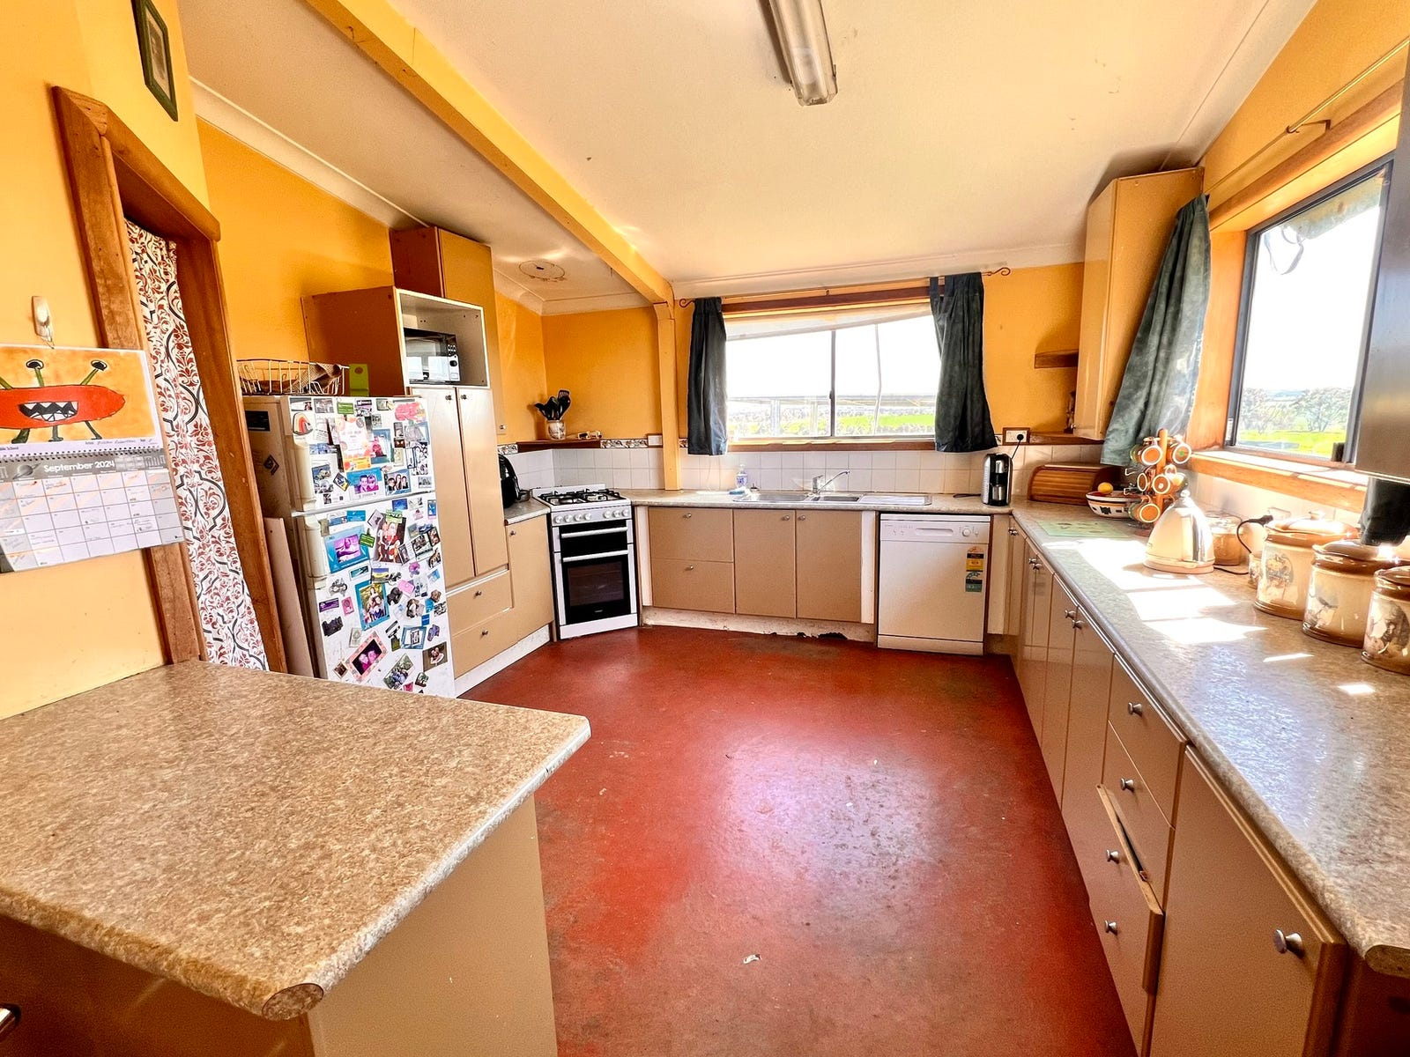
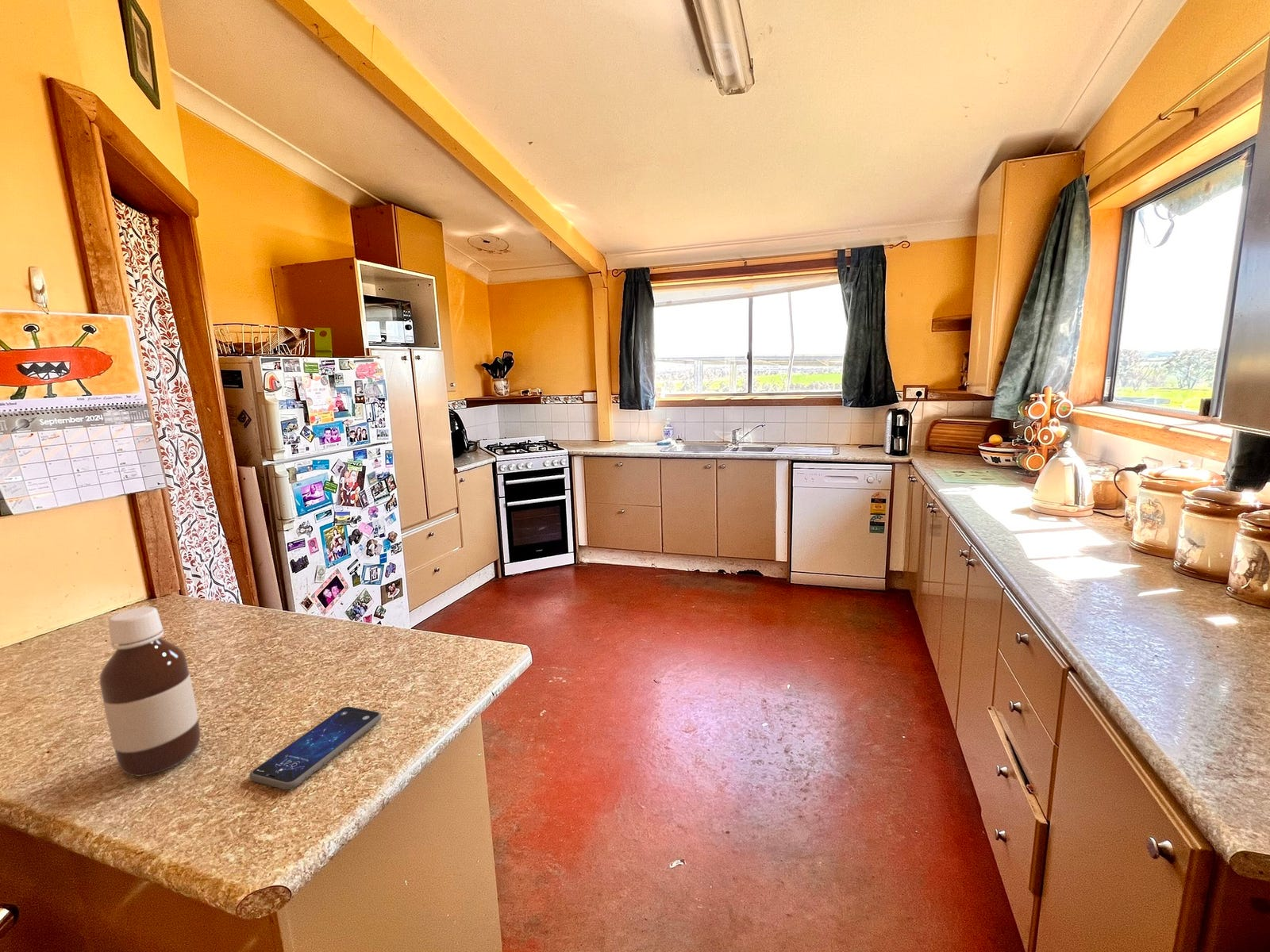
+ bottle [98,606,202,777]
+ smartphone [249,706,383,790]
